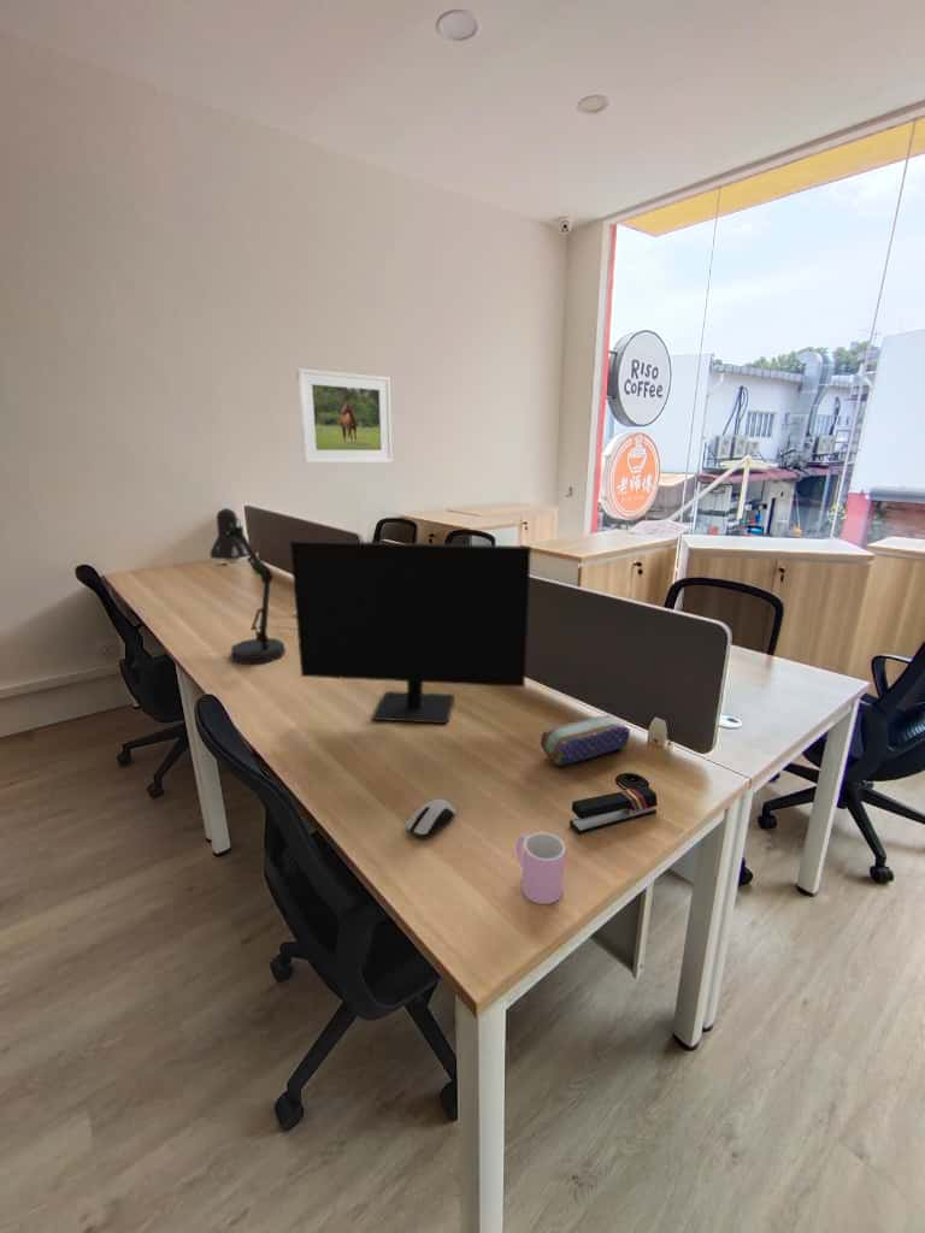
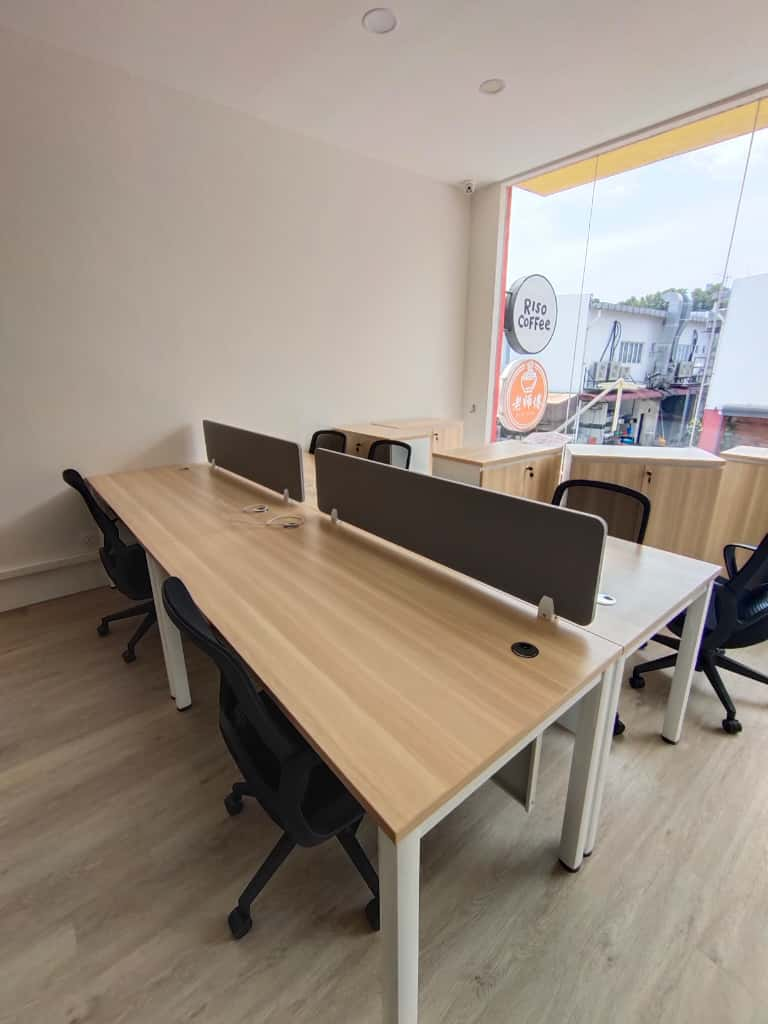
- desk lamp [208,507,287,665]
- pencil case [540,714,631,767]
- cup [515,831,566,905]
- stapler [568,785,659,834]
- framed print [296,367,394,465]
- computer mouse [405,798,456,839]
- monitor [289,539,532,725]
